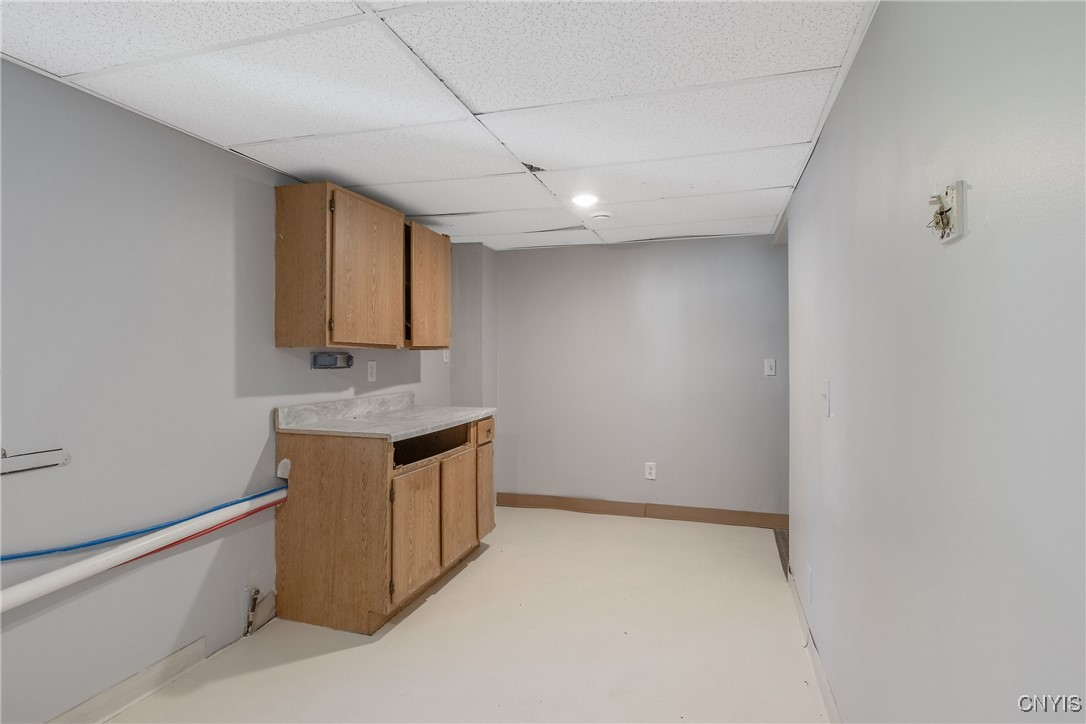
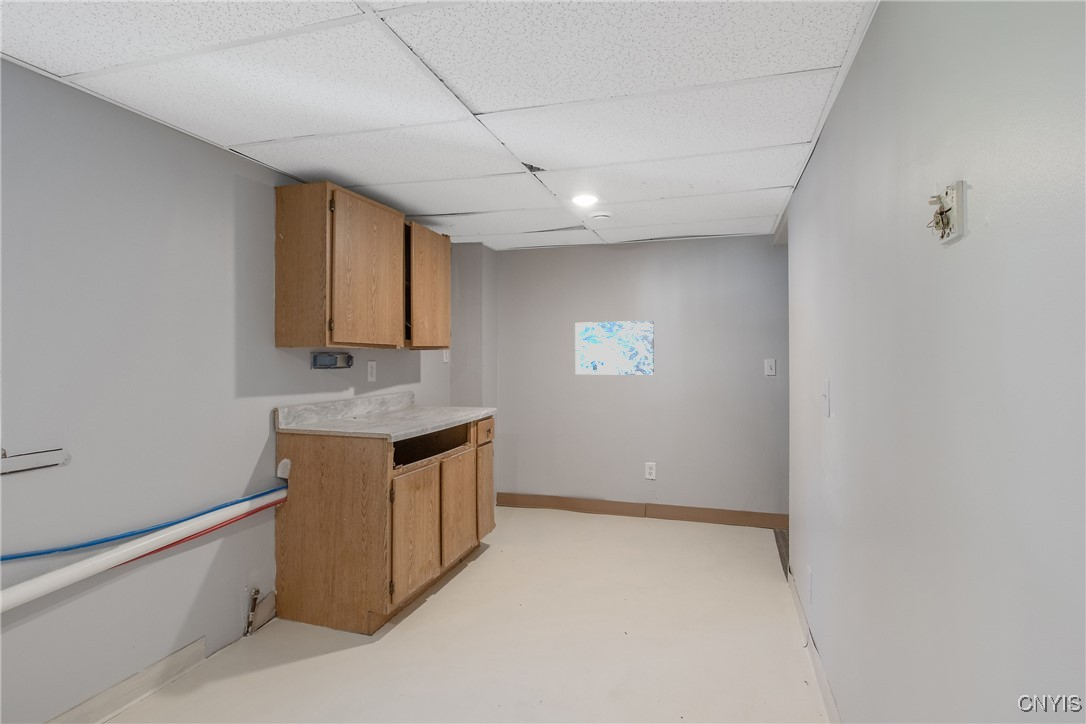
+ wall art [574,320,655,375]
